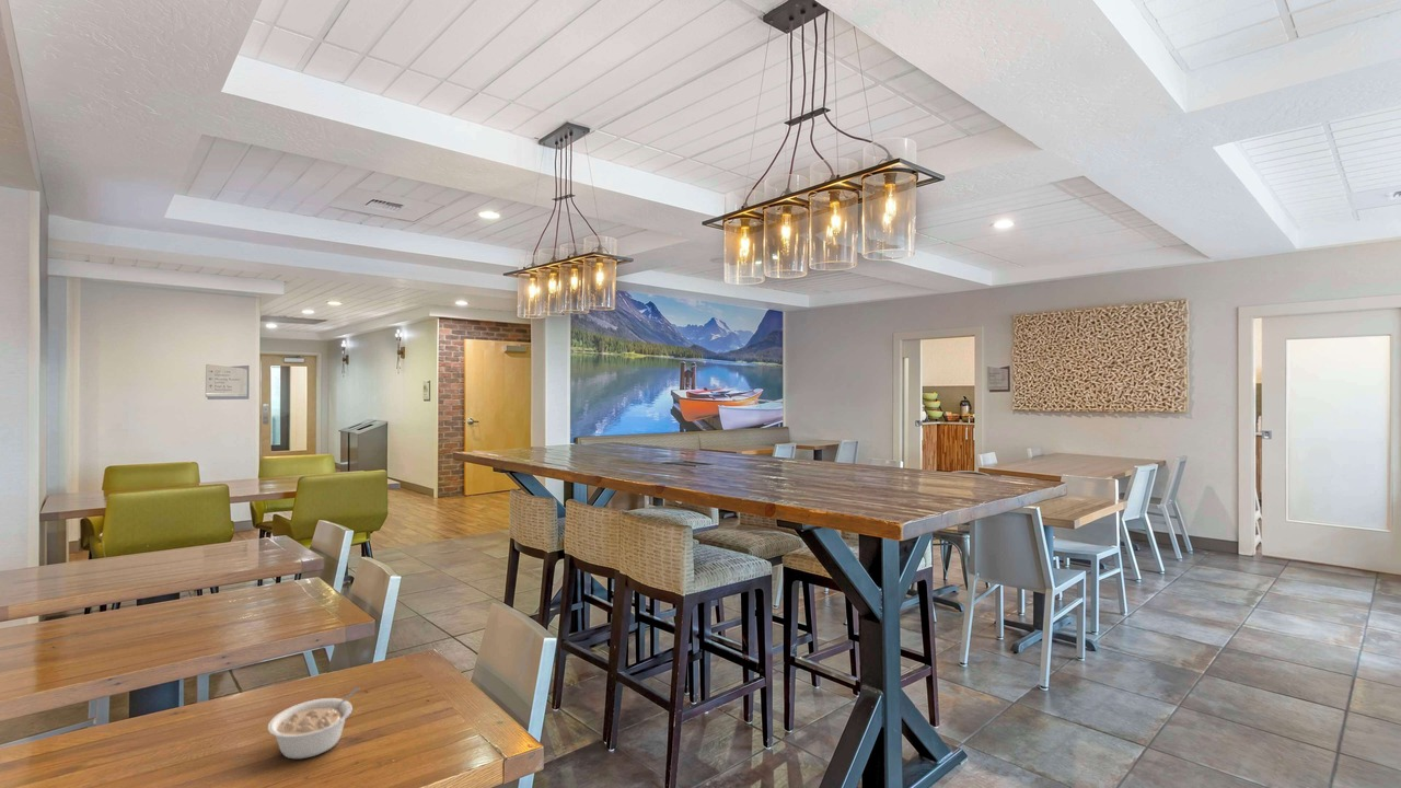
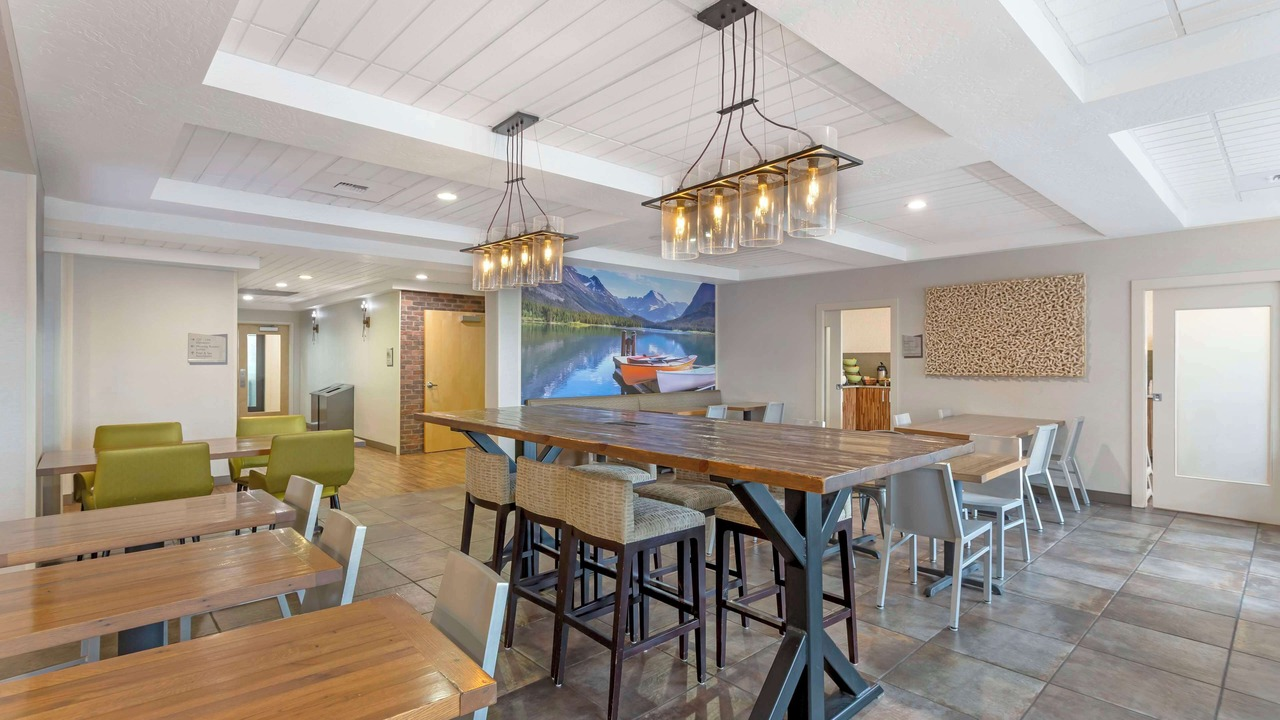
- legume [267,686,360,760]
